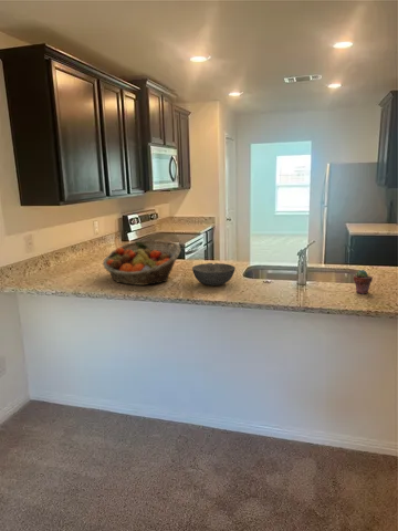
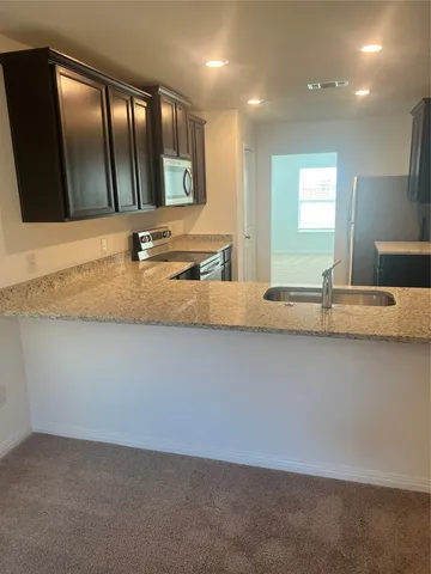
- bowl [191,262,237,287]
- fruit basket [102,240,182,287]
- potted succulent [353,269,374,295]
